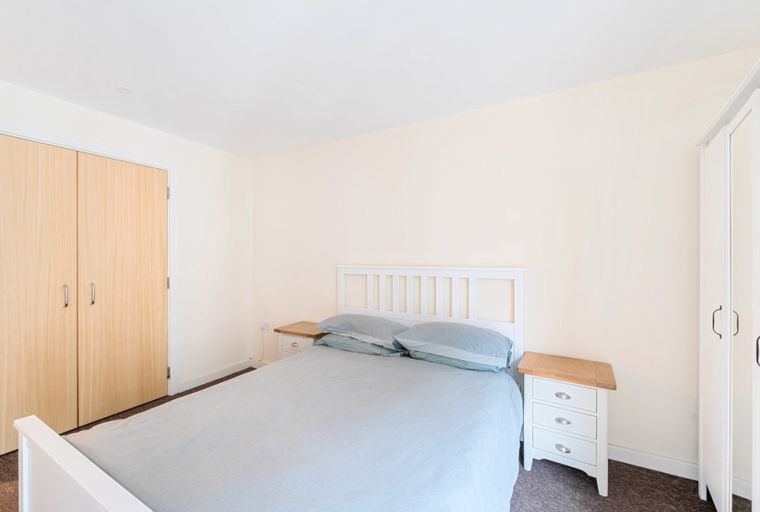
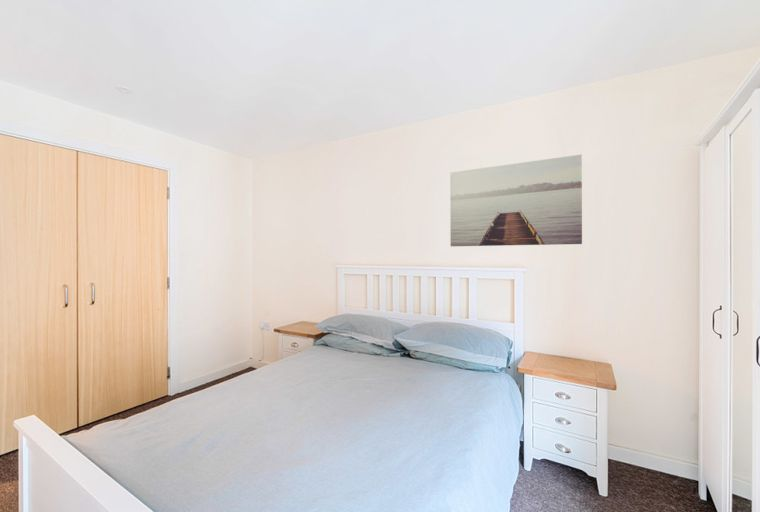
+ wall art [449,154,583,247]
